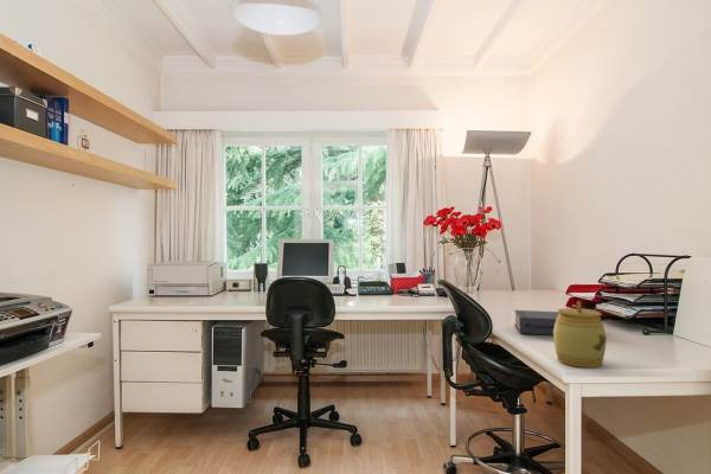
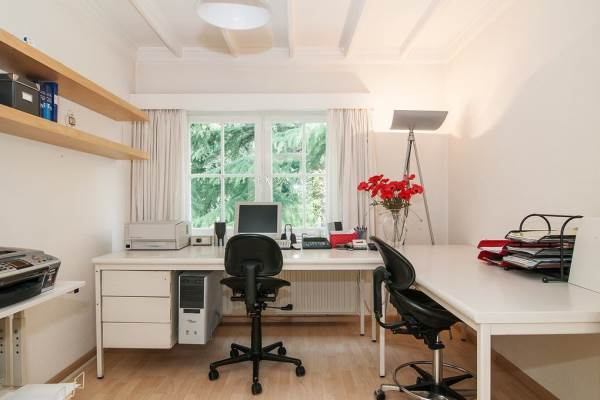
- book [513,309,559,337]
- jar [552,300,608,369]
